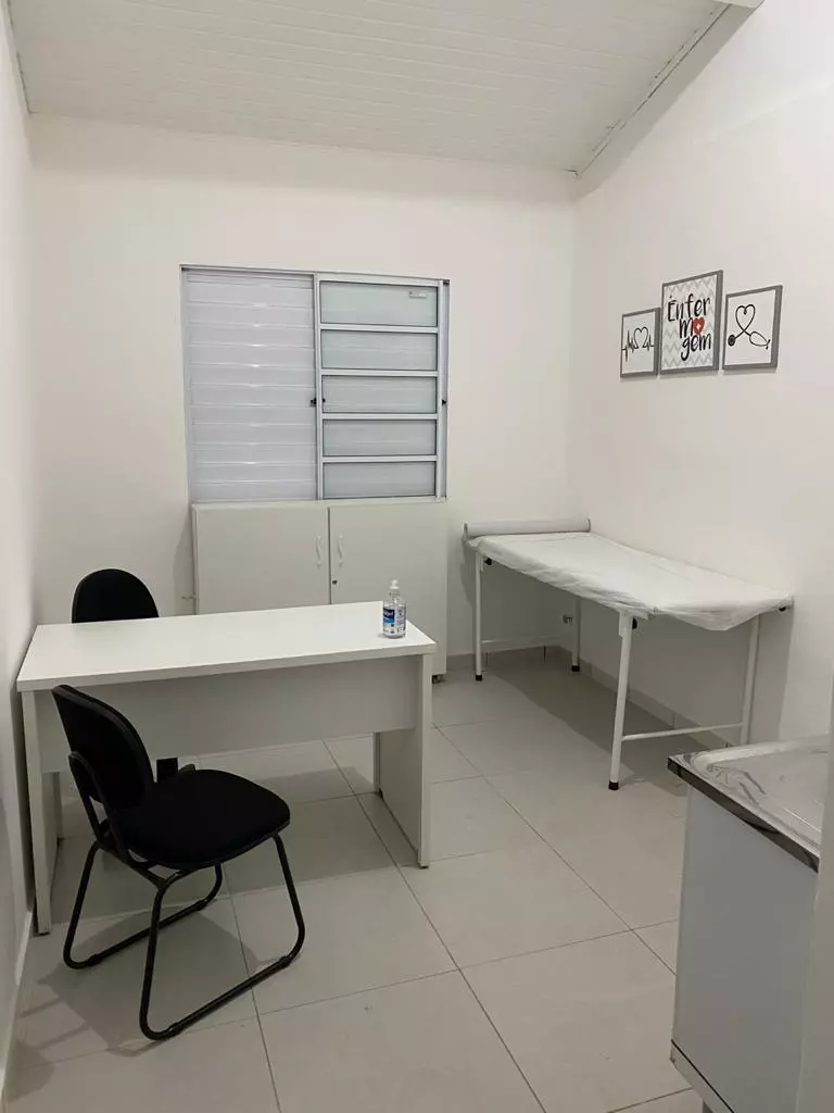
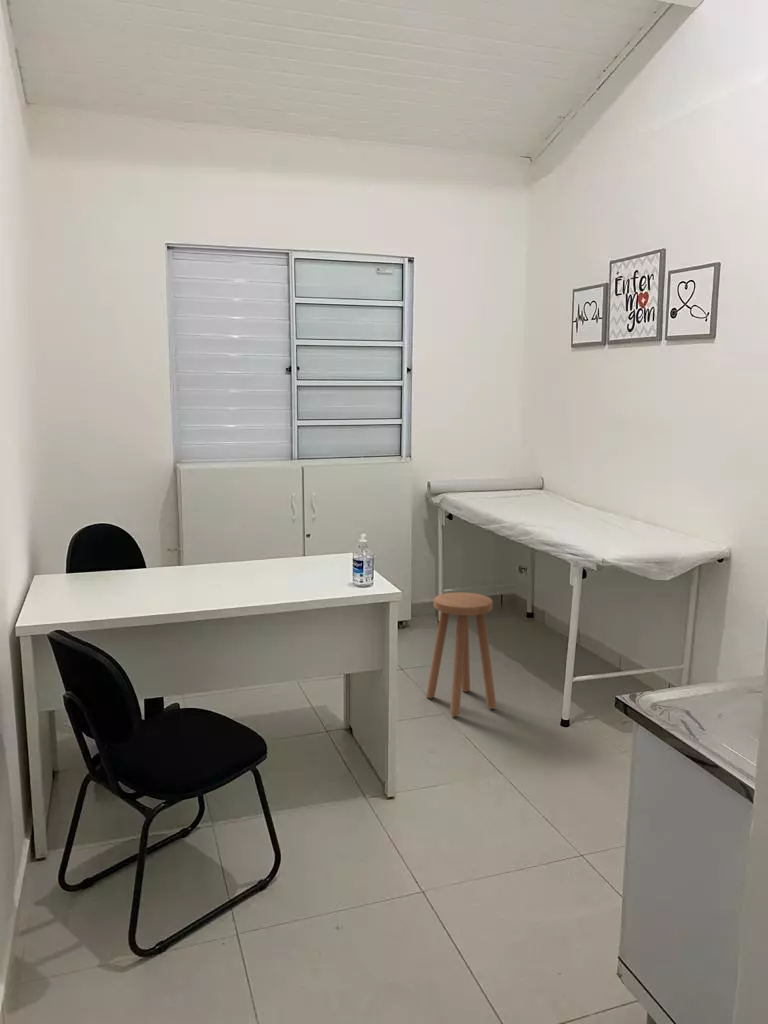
+ stool [425,591,497,717]
